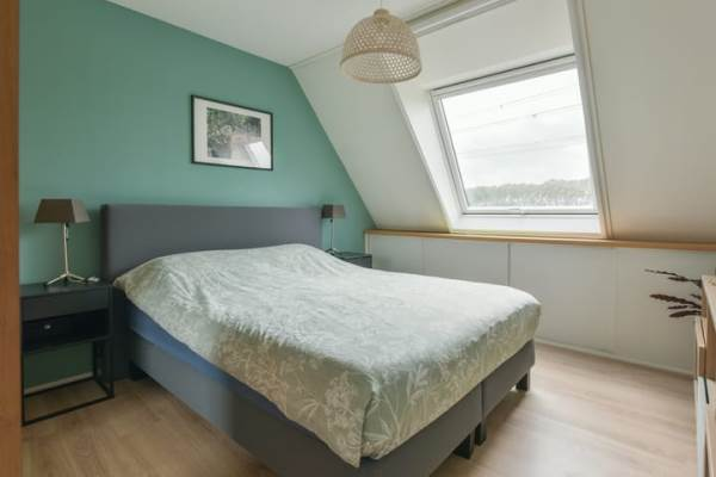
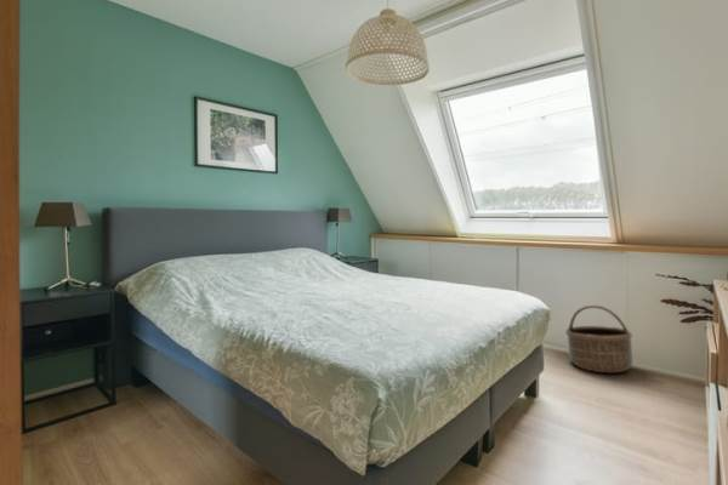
+ basket [564,304,635,373]
